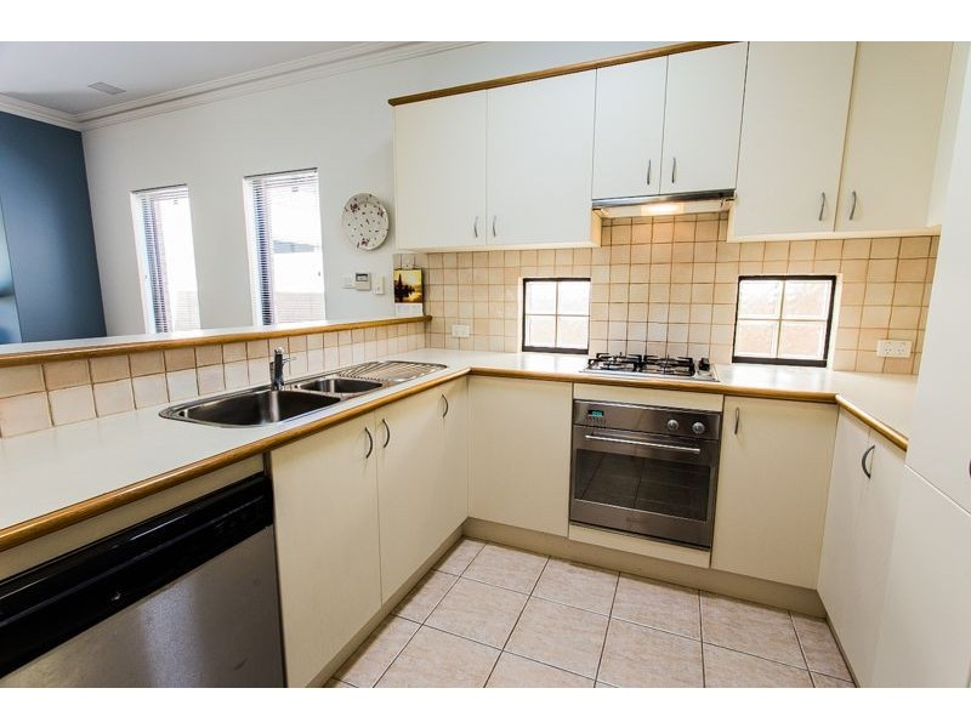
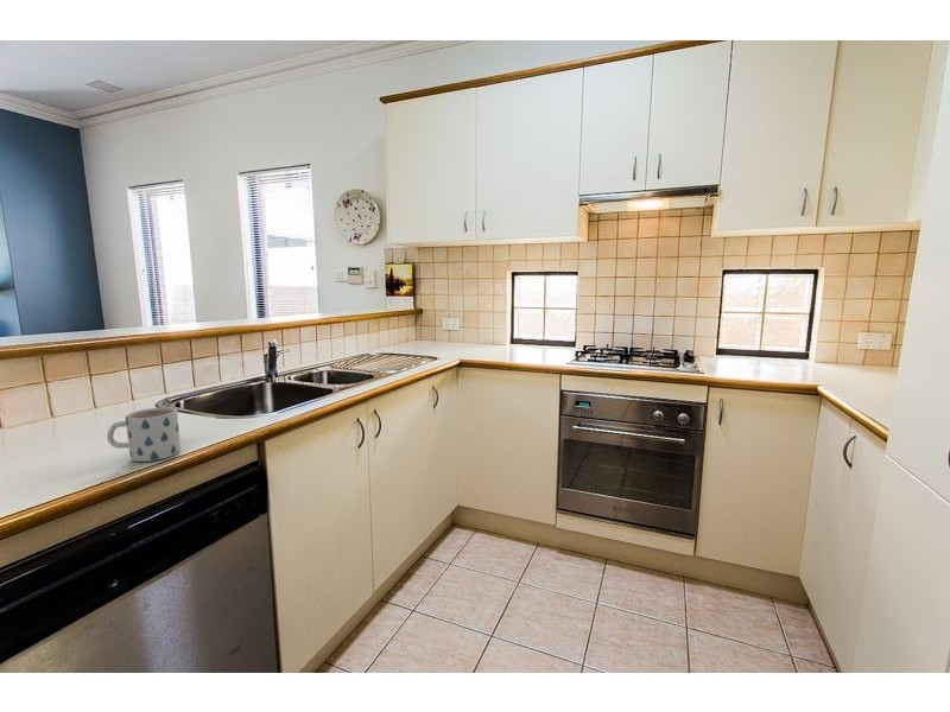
+ mug [106,406,182,463]
